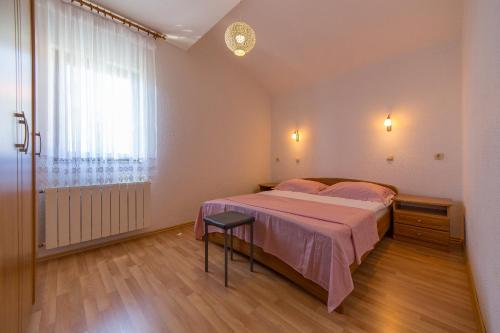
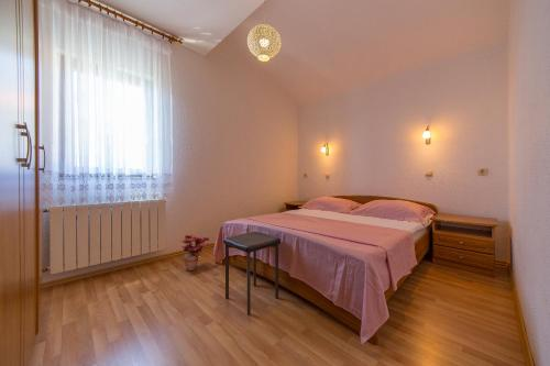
+ potted plant [179,233,211,271]
